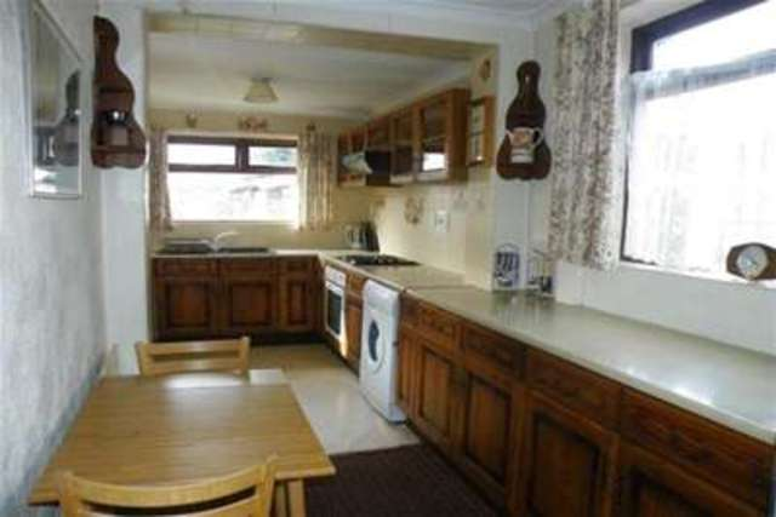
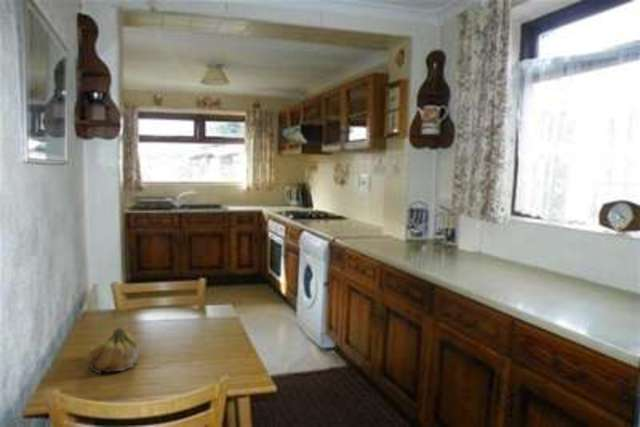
+ fruit [88,326,140,375]
